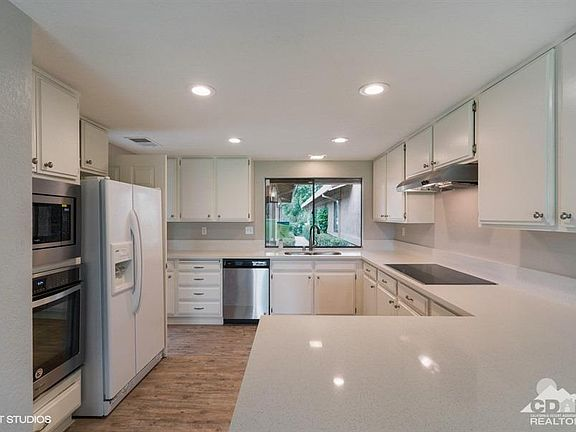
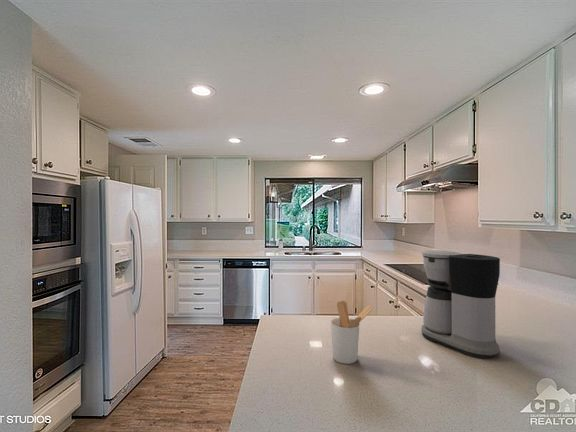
+ utensil holder [330,300,373,365]
+ coffee maker [420,249,501,360]
